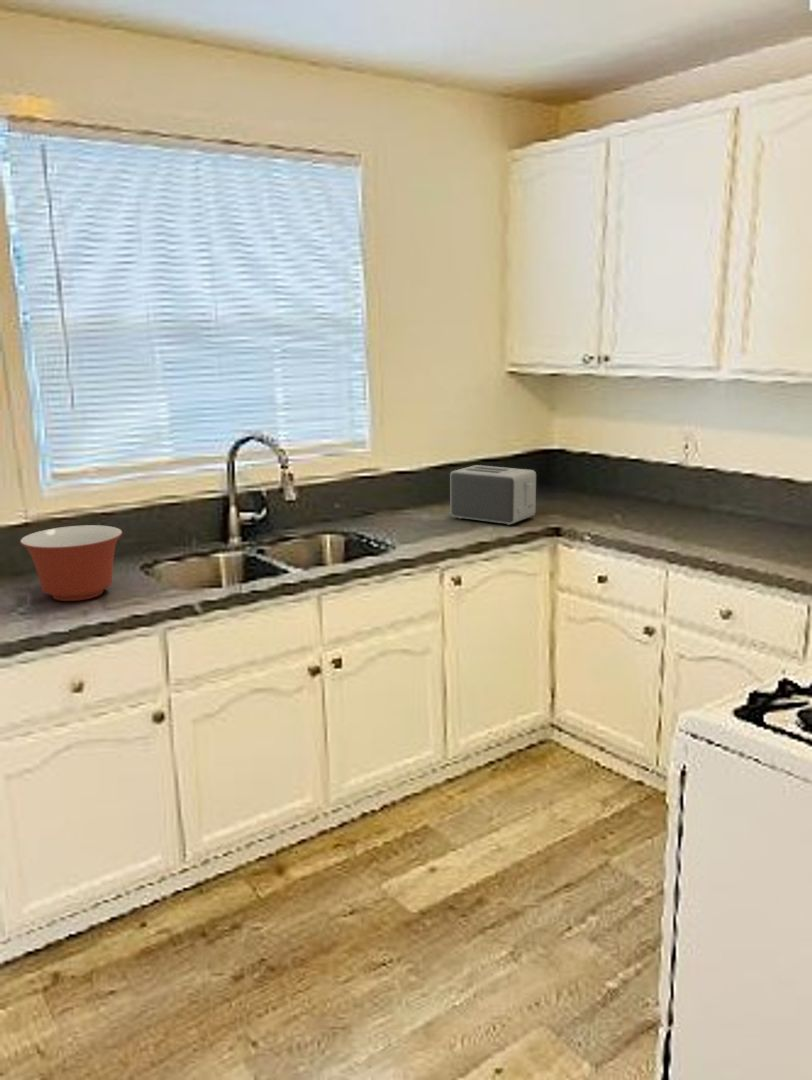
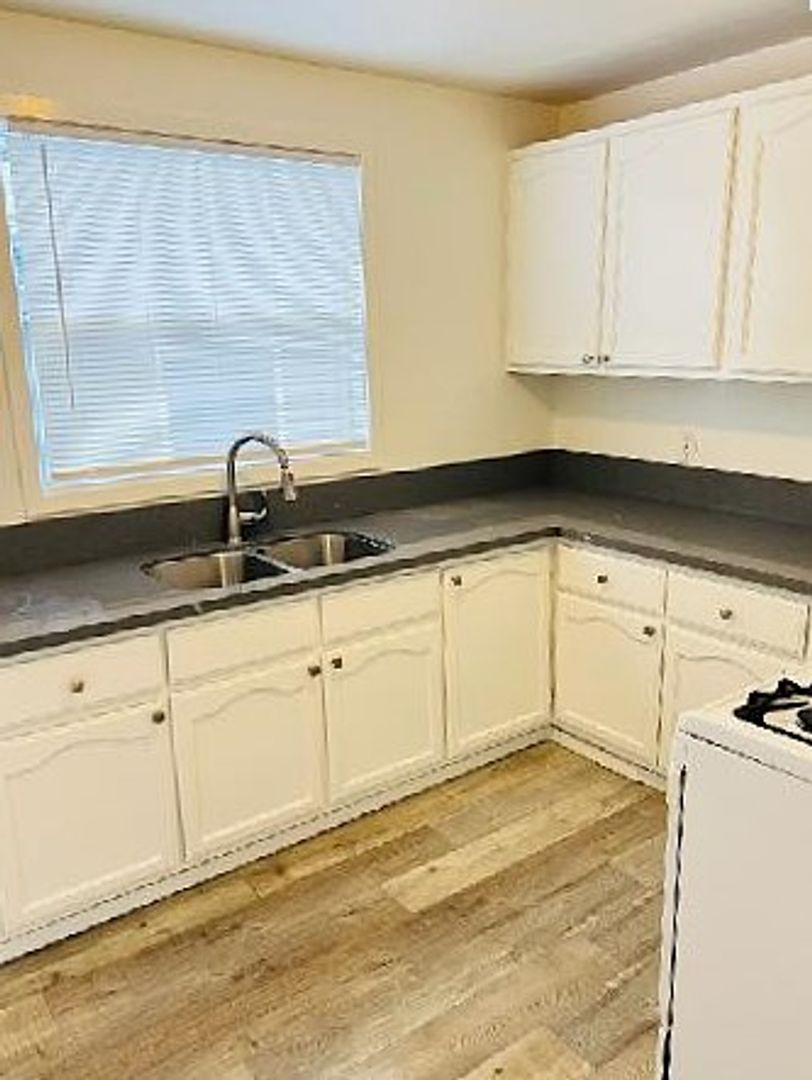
- toaster [449,464,537,526]
- mixing bowl [19,524,123,602]
